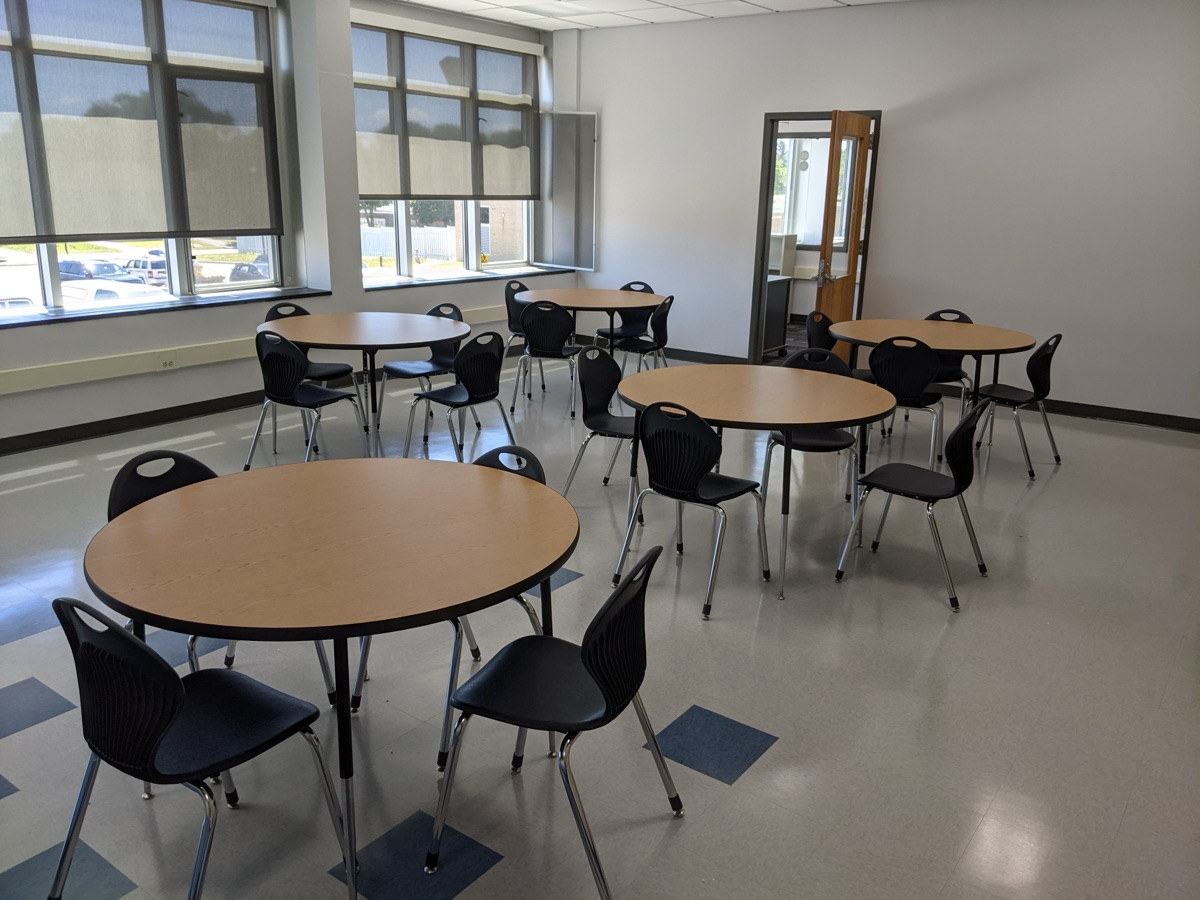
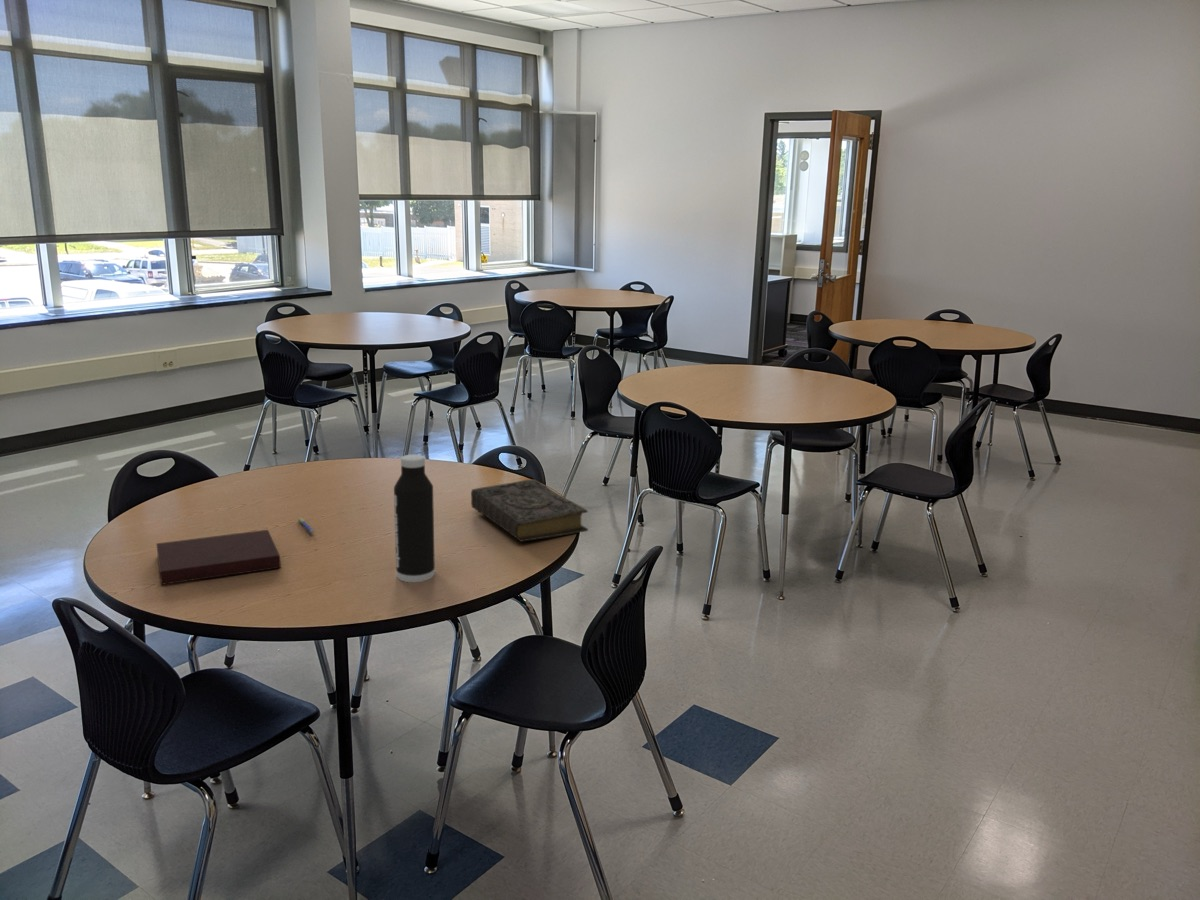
+ notebook [155,529,282,586]
+ water bottle [393,454,436,583]
+ pen [297,516,315,534]
+ book [470,478,589,543]
